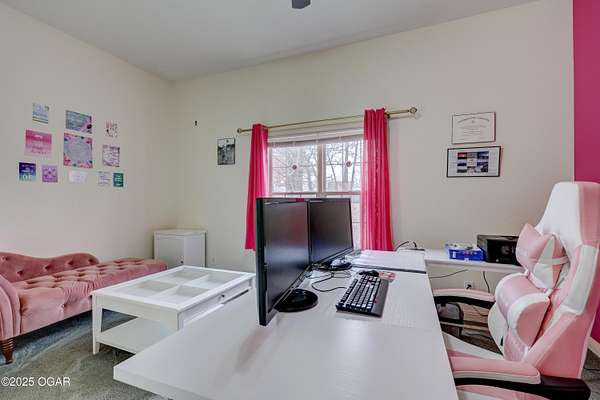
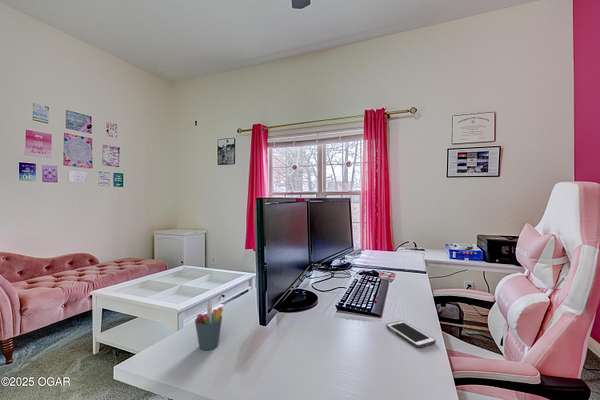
+ pen holder [194,298,224,351]
+ cell phone [385,320,437,349]
